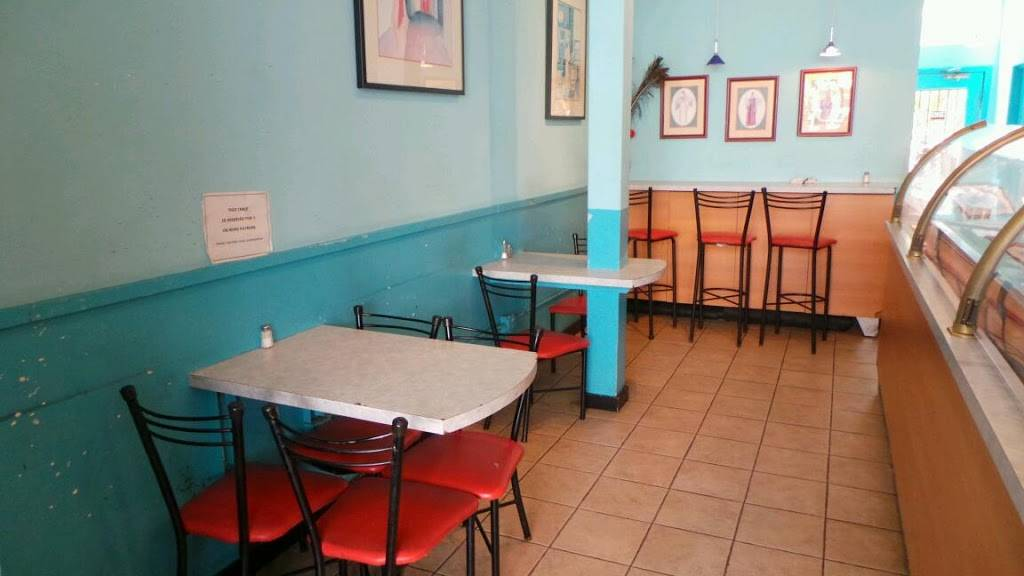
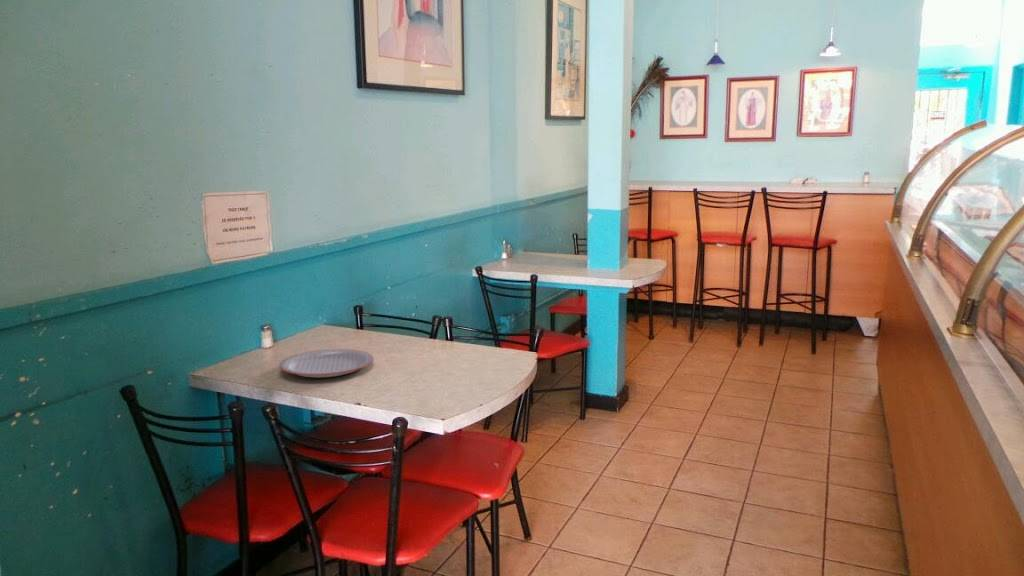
+ plate [278,348,375,378]
